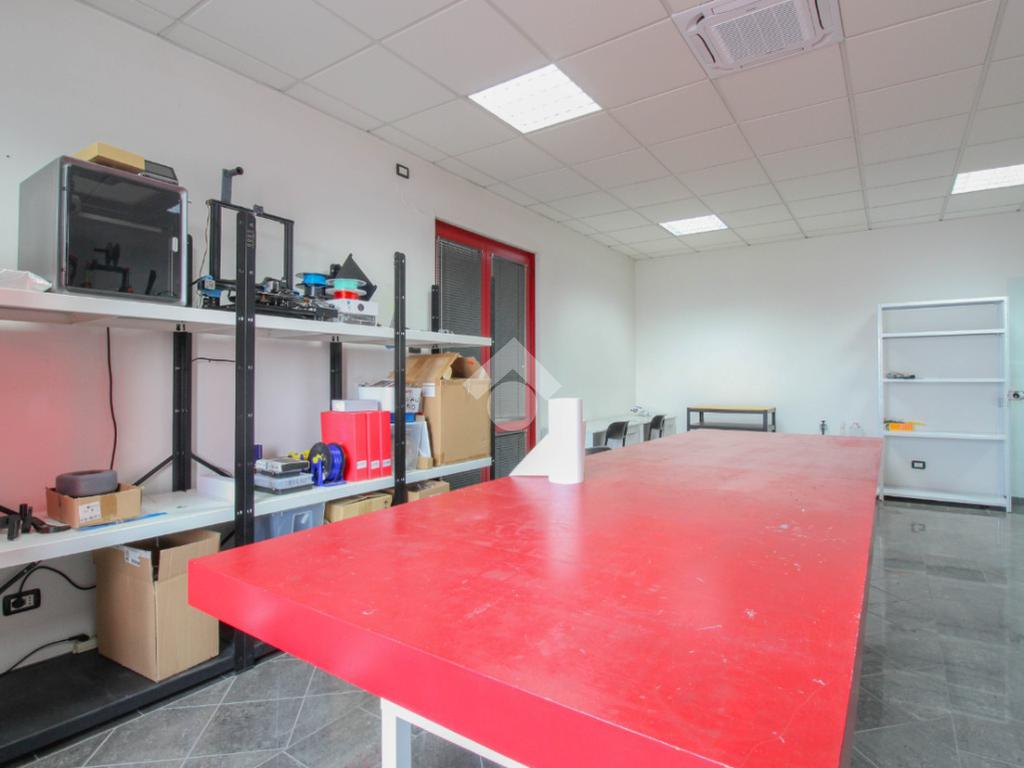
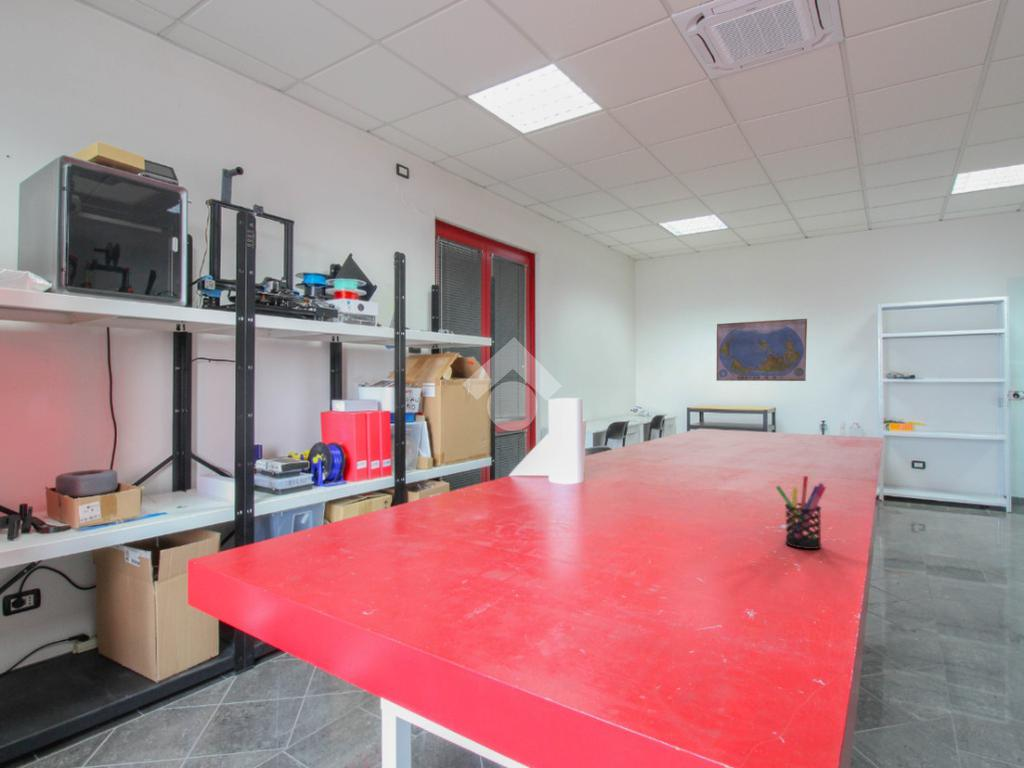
+ world map [715,318,808,382]
+ pen holder [775,475,827,550]
